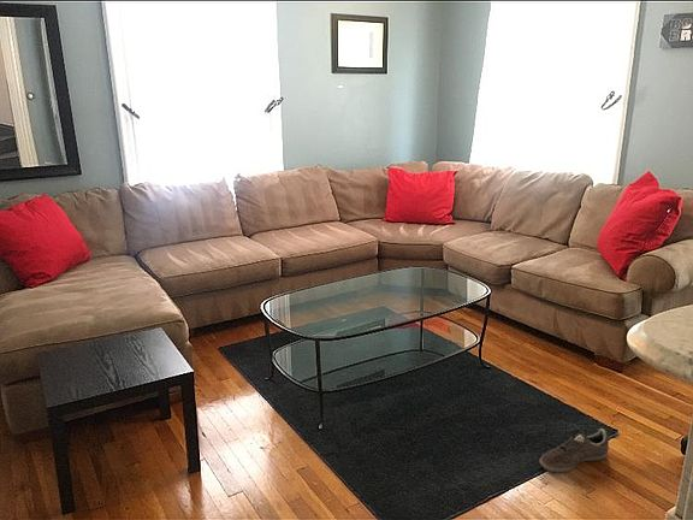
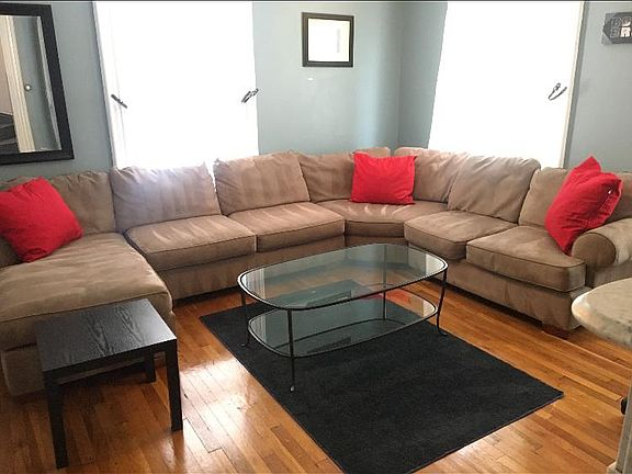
- sneaker [538,427,610,473]
